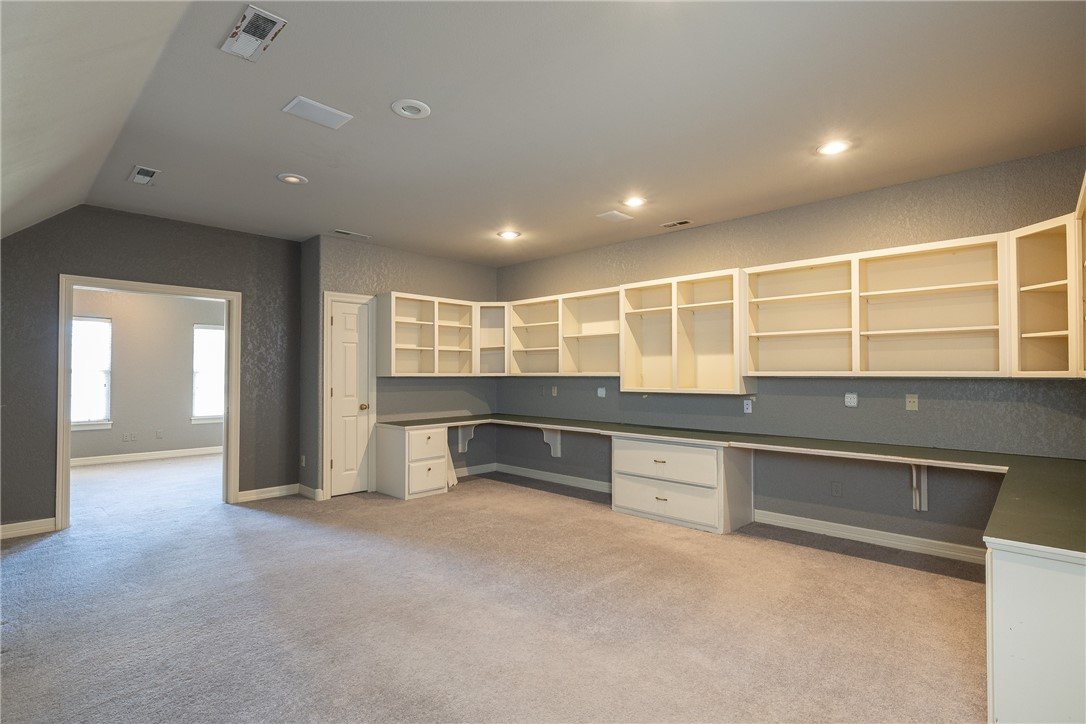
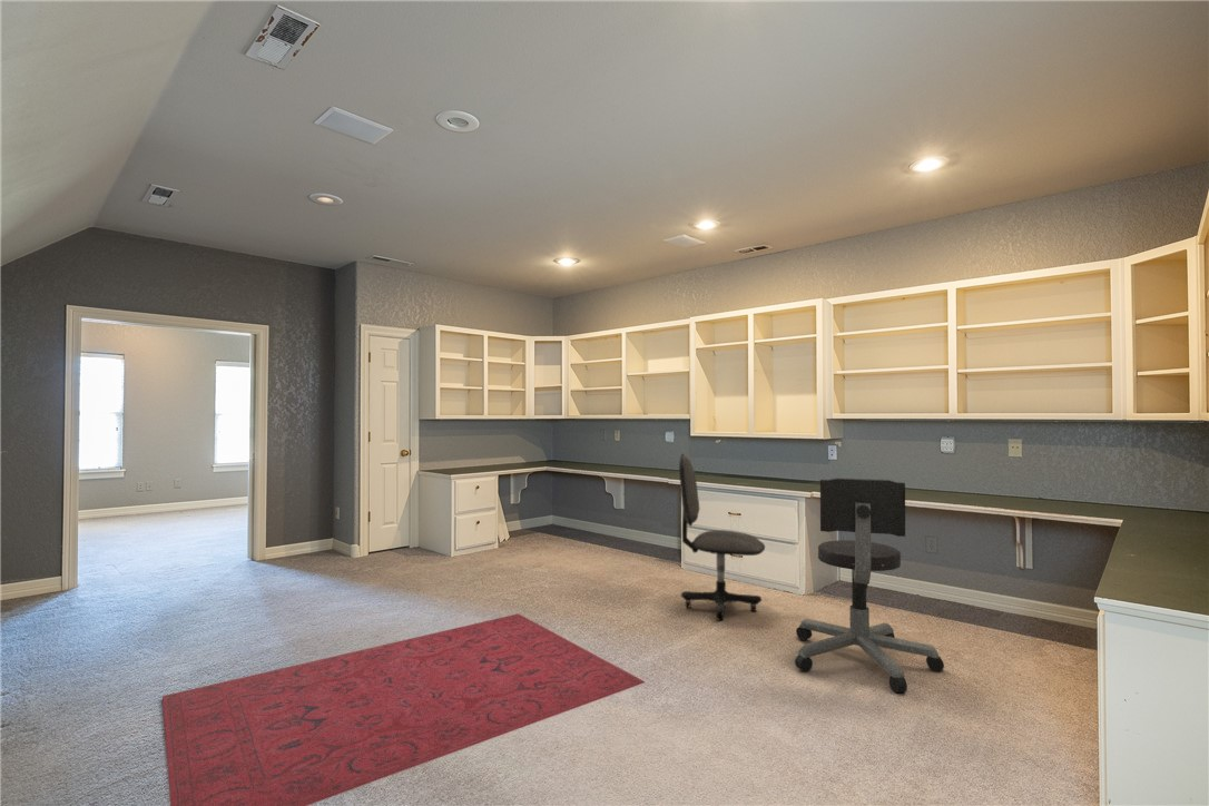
+ office chair [794,476,945,694]
+ rug [161,612,646,806]
+ office chair [678,452,766,622]
